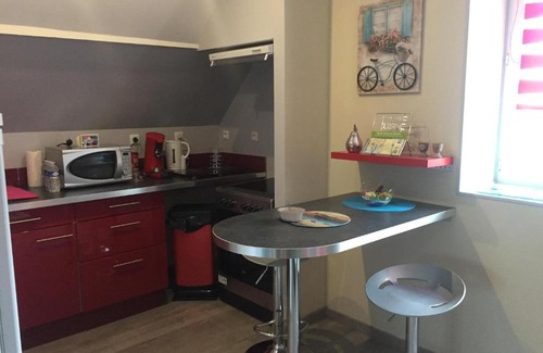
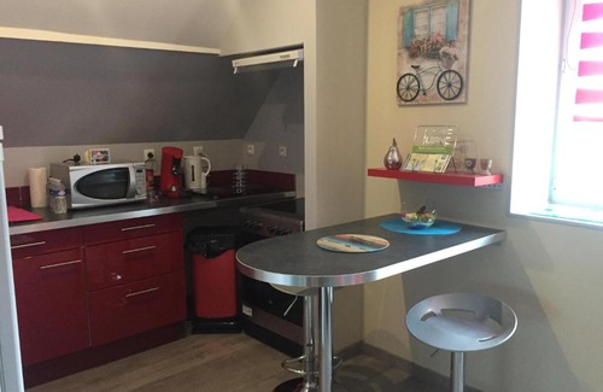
- legume [277,203,306,223]
